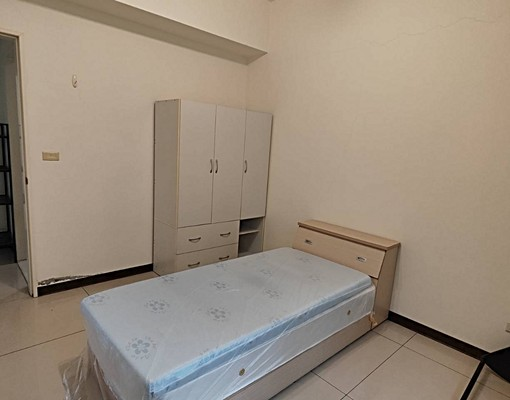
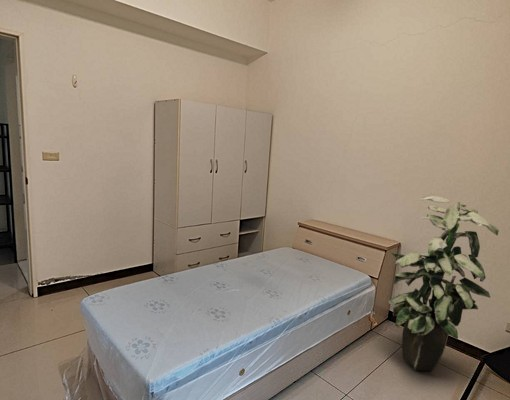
+ indoor plant [388,195,500,372]
